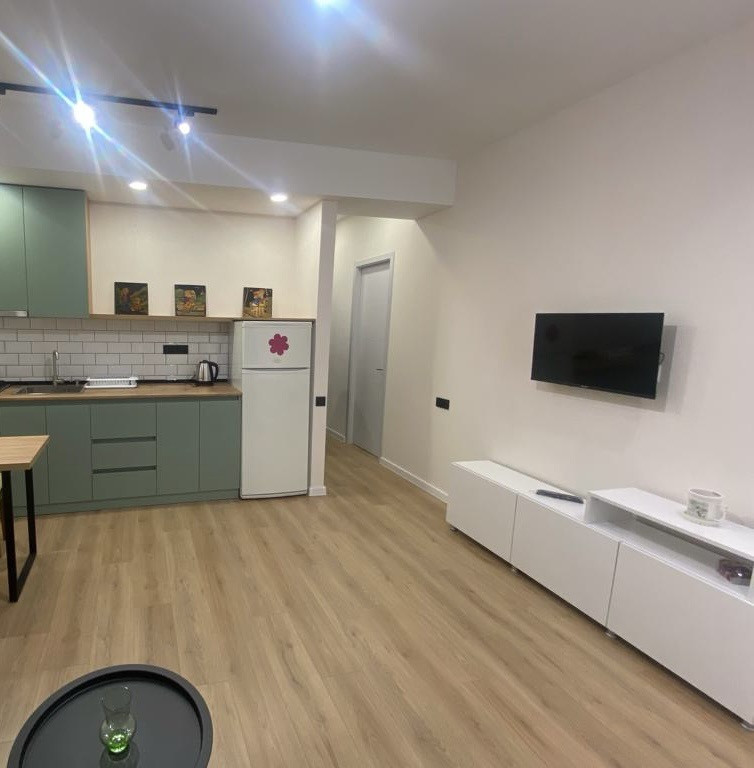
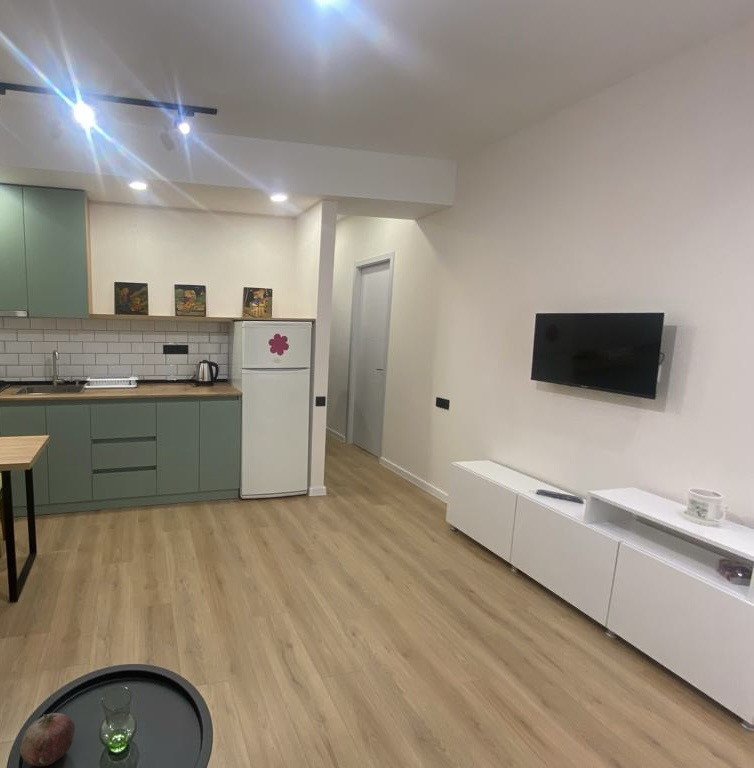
+ fruit [19,712,76,767]
